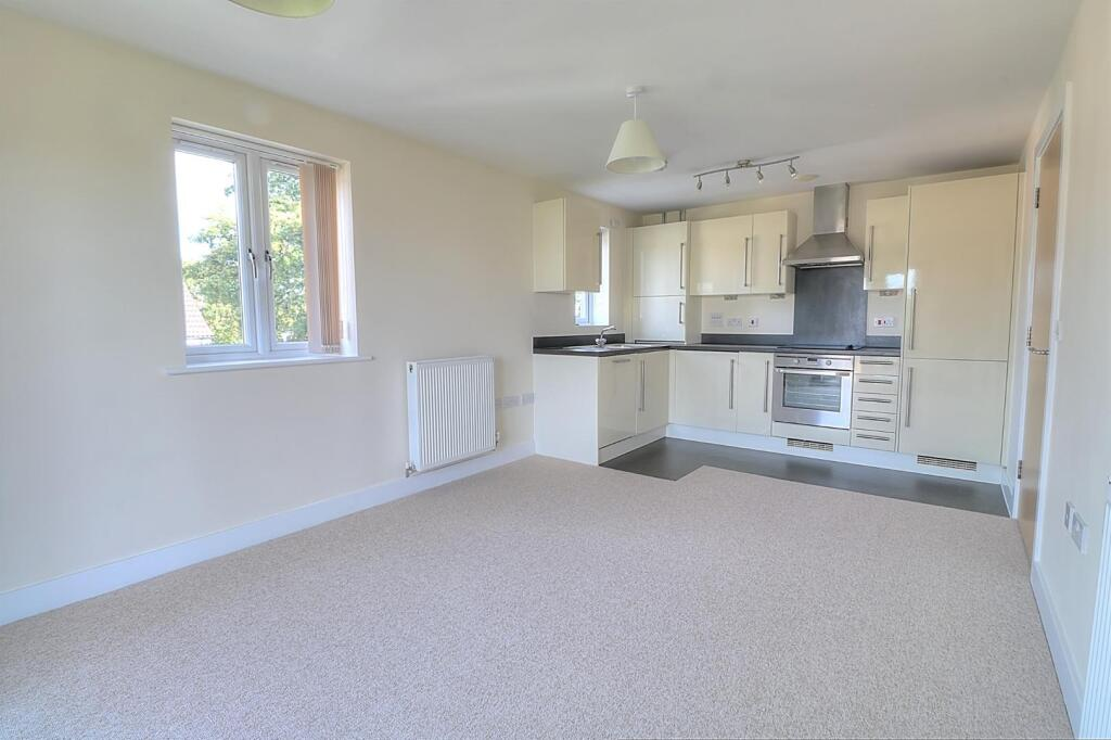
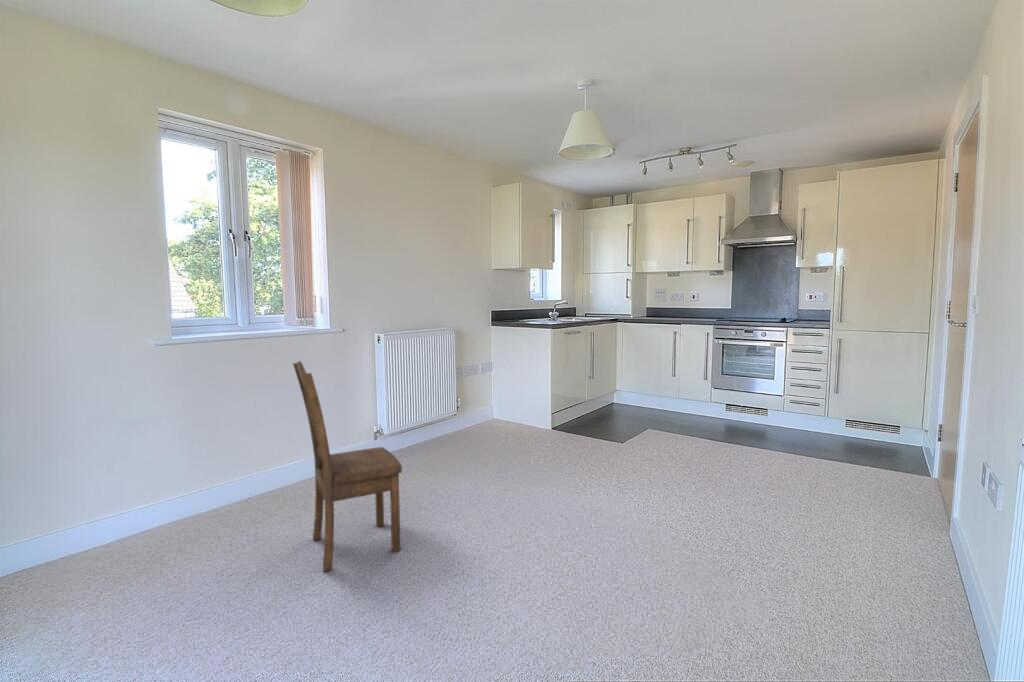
+ dining chair [292,360,403,573]
